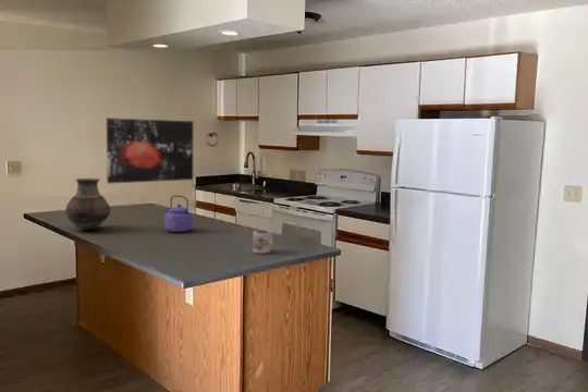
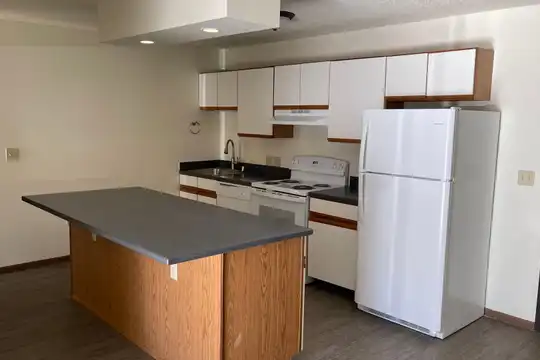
- vase [64,177,111,231]
- wall art [106,117,194,184]
- kettle [161,195,194,233]
- mug [252,229,274,255]
